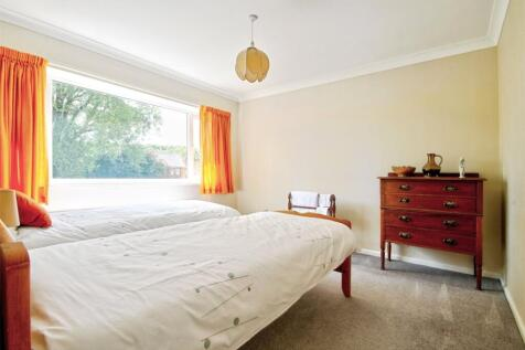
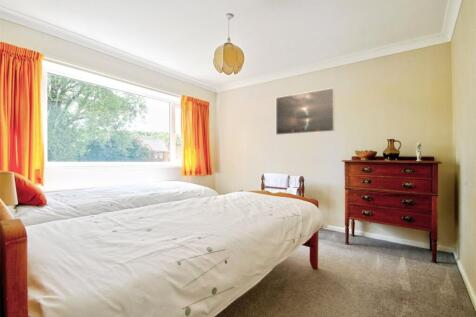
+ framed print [275,87,335,136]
